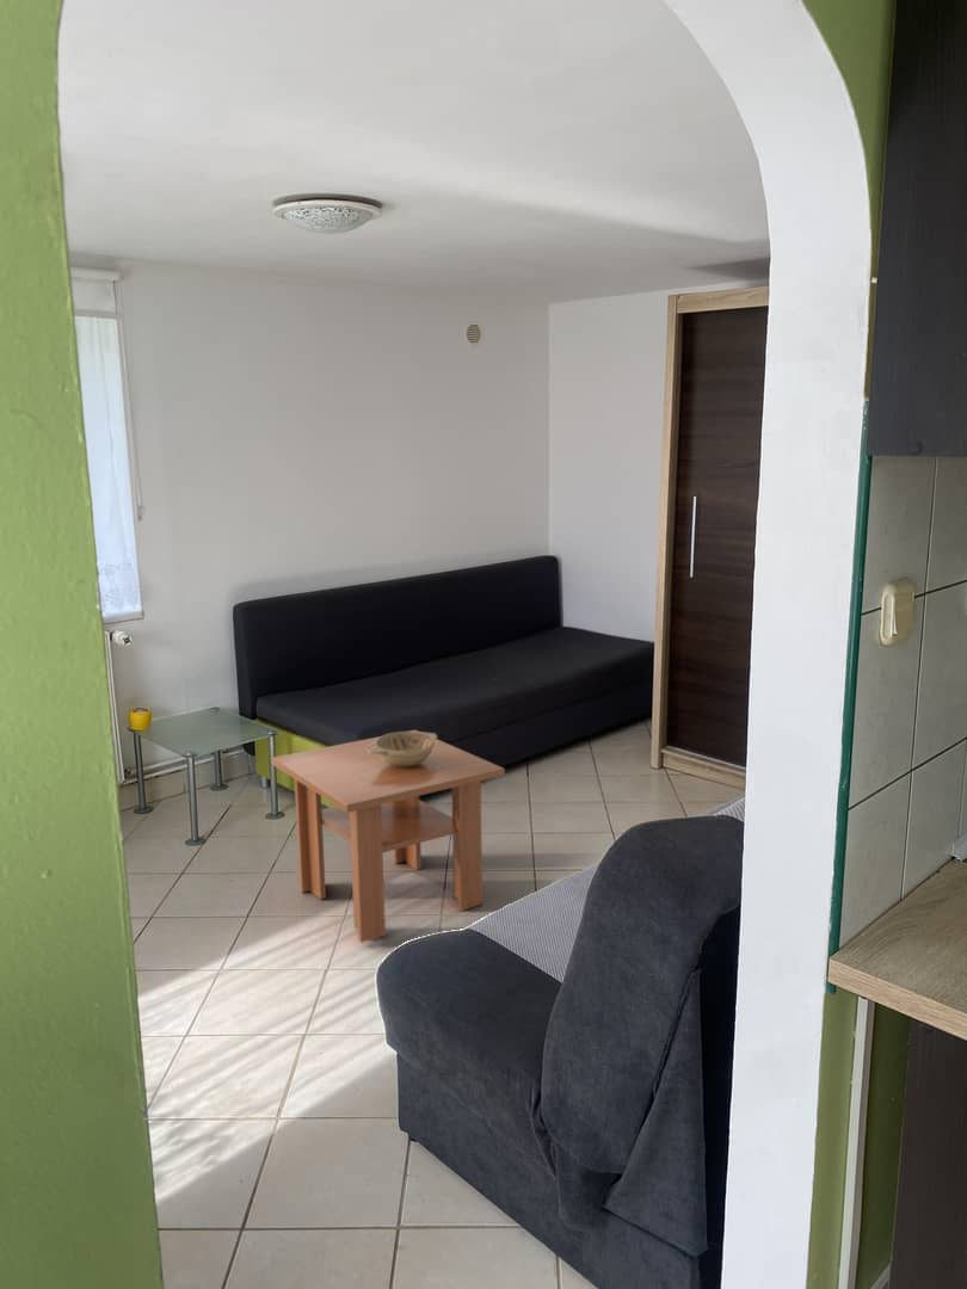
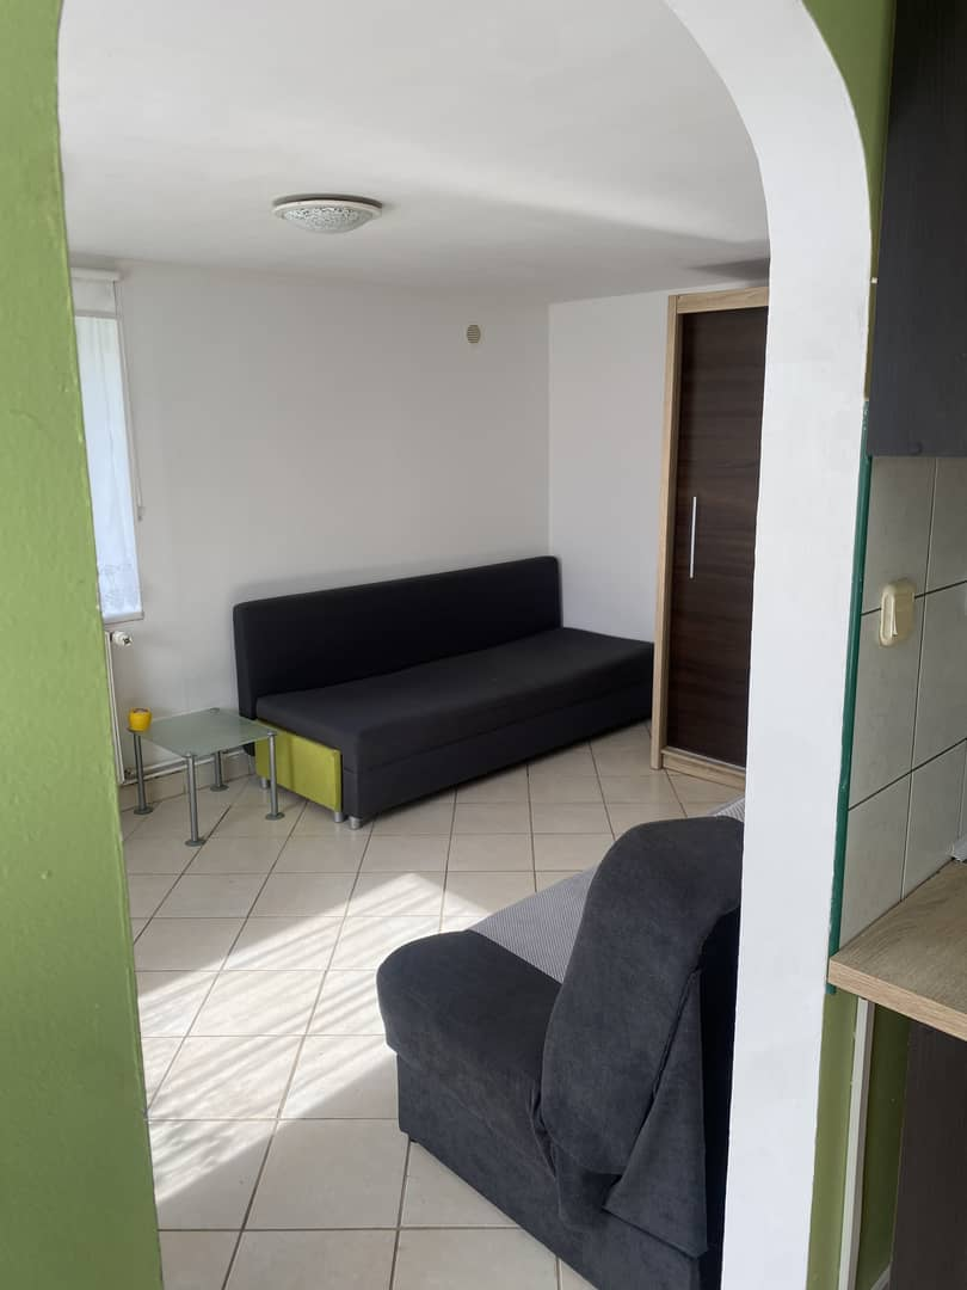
- coffee table [270,729,506,944]
- decorative bowl [368,730,438,767]
